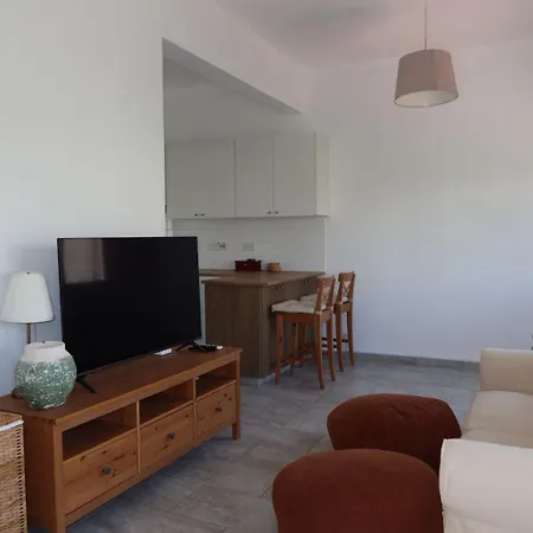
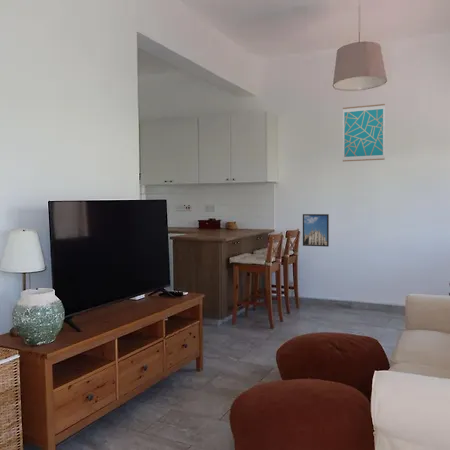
+ wall art [342,103,386,162]
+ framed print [302,213,330,248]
